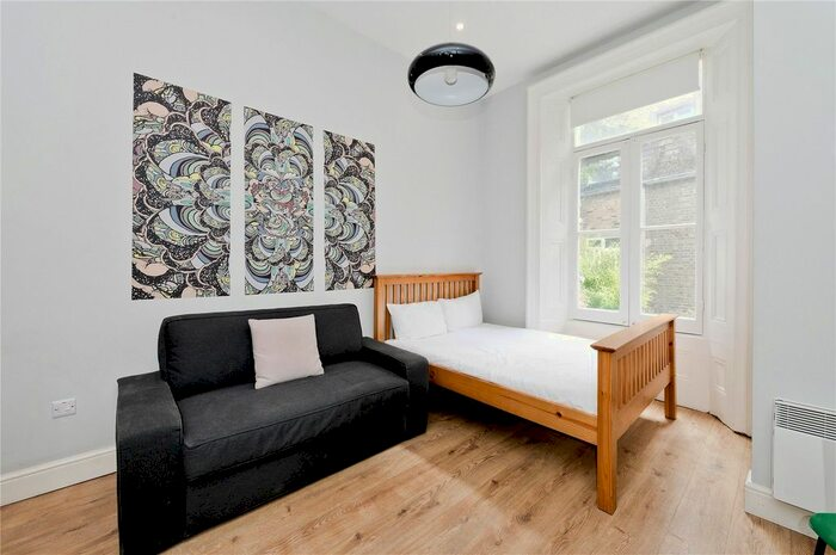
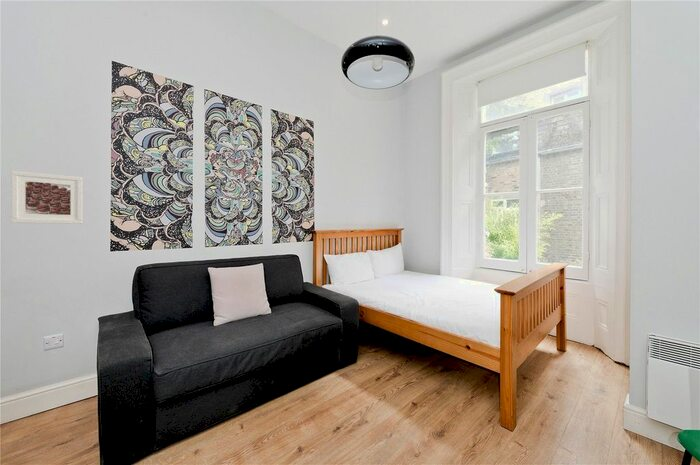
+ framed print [10,170,84,225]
